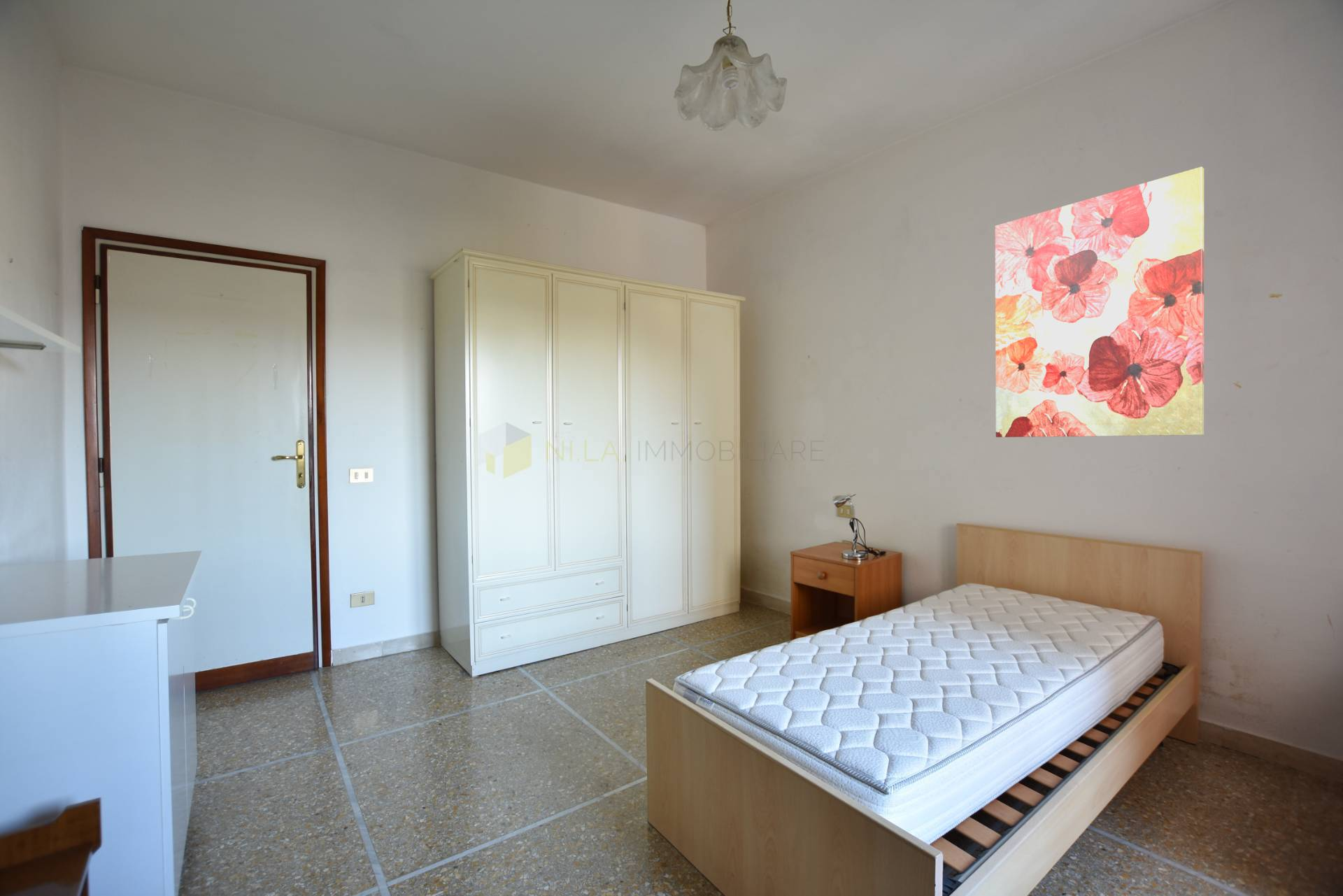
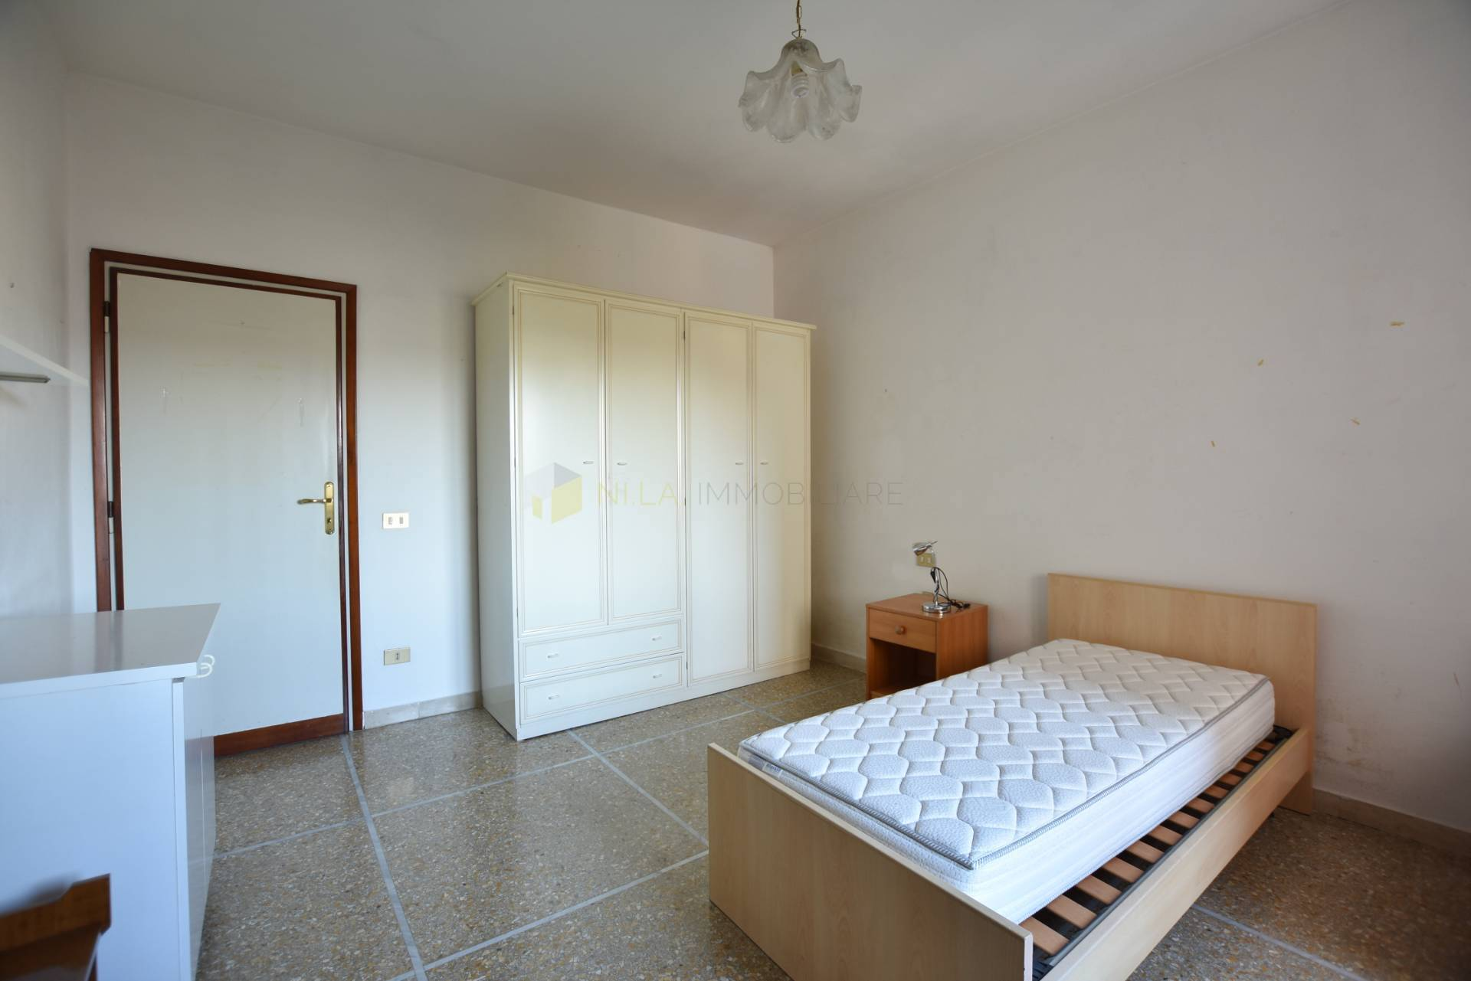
- wall art [995,166,1205,438]
